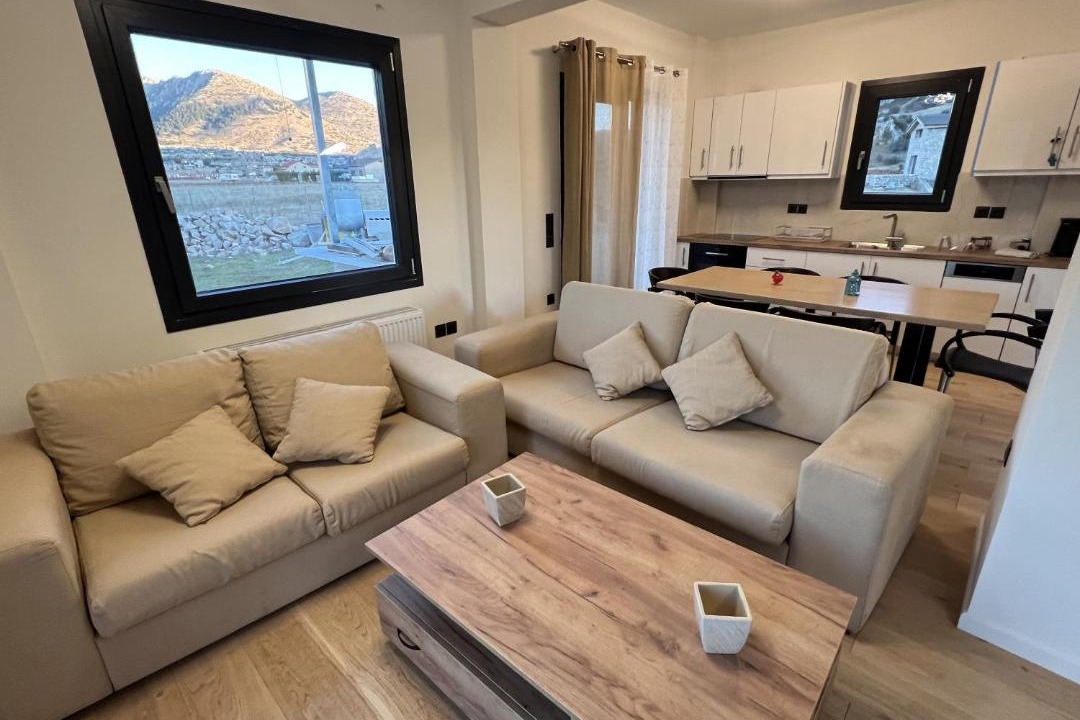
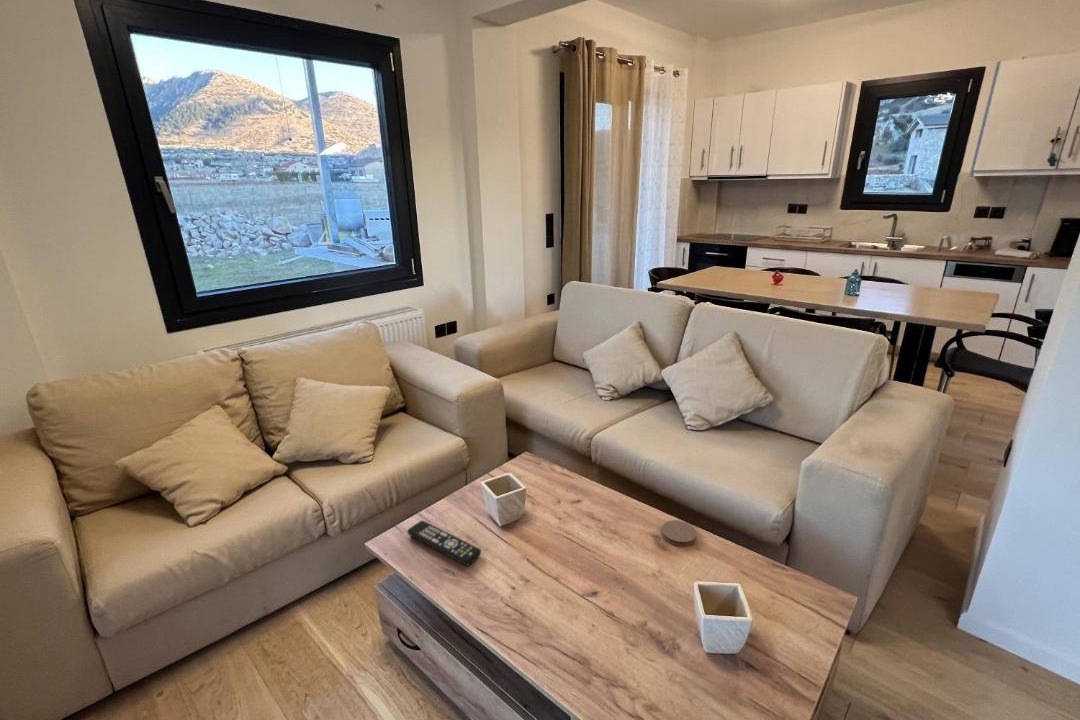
+ coaster [661,519,697,547]
+ remote control [406,520,482,567]
